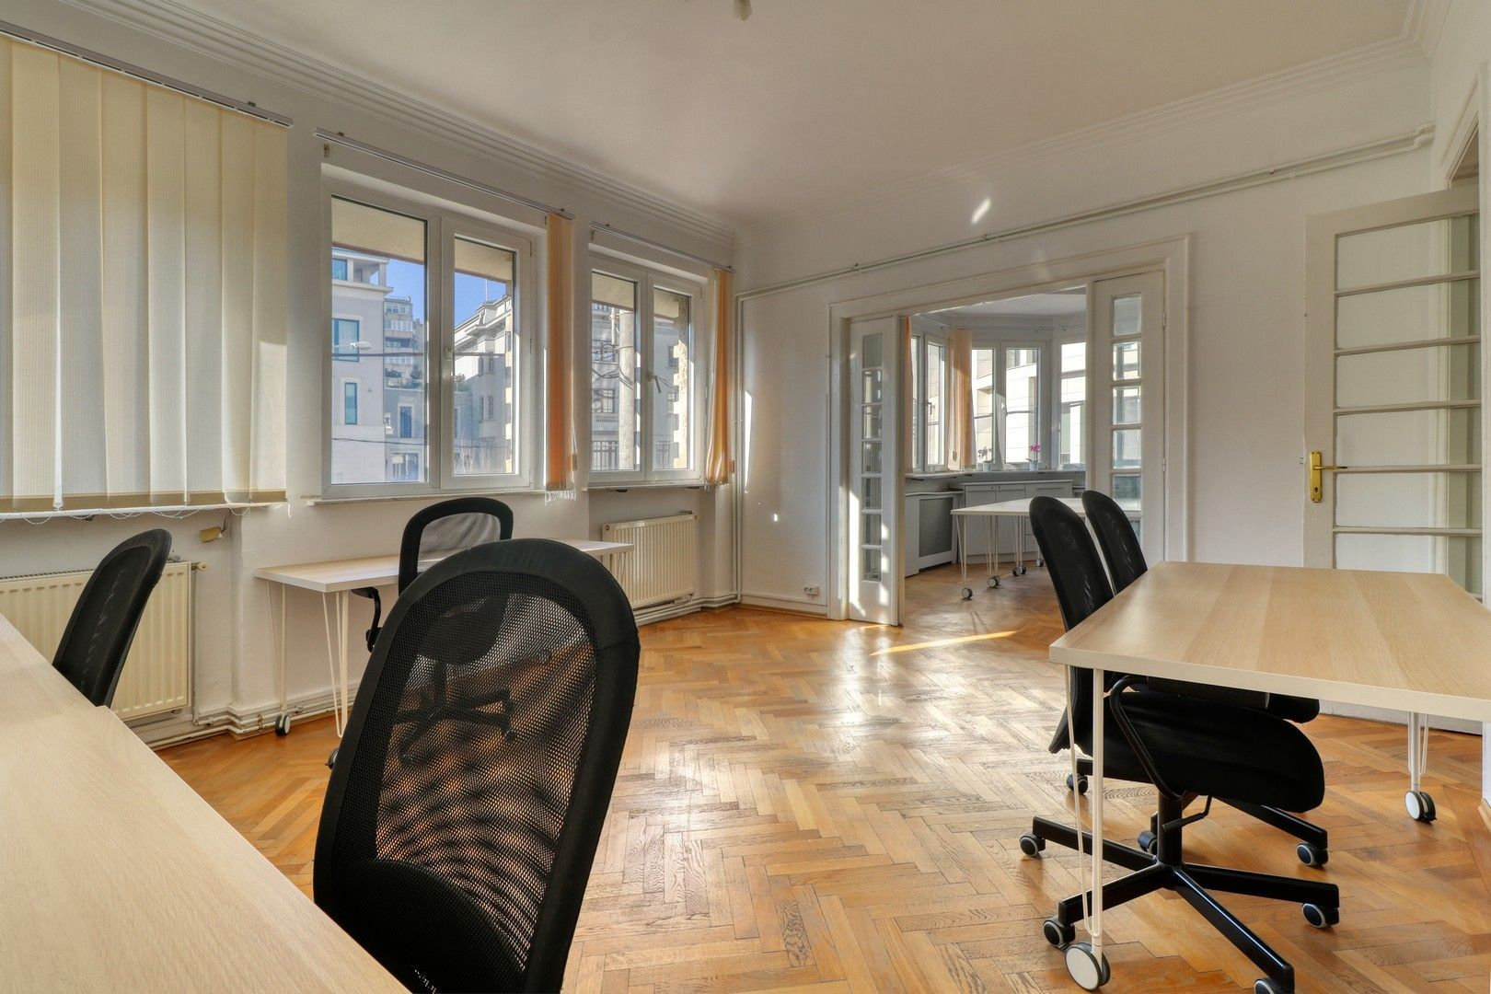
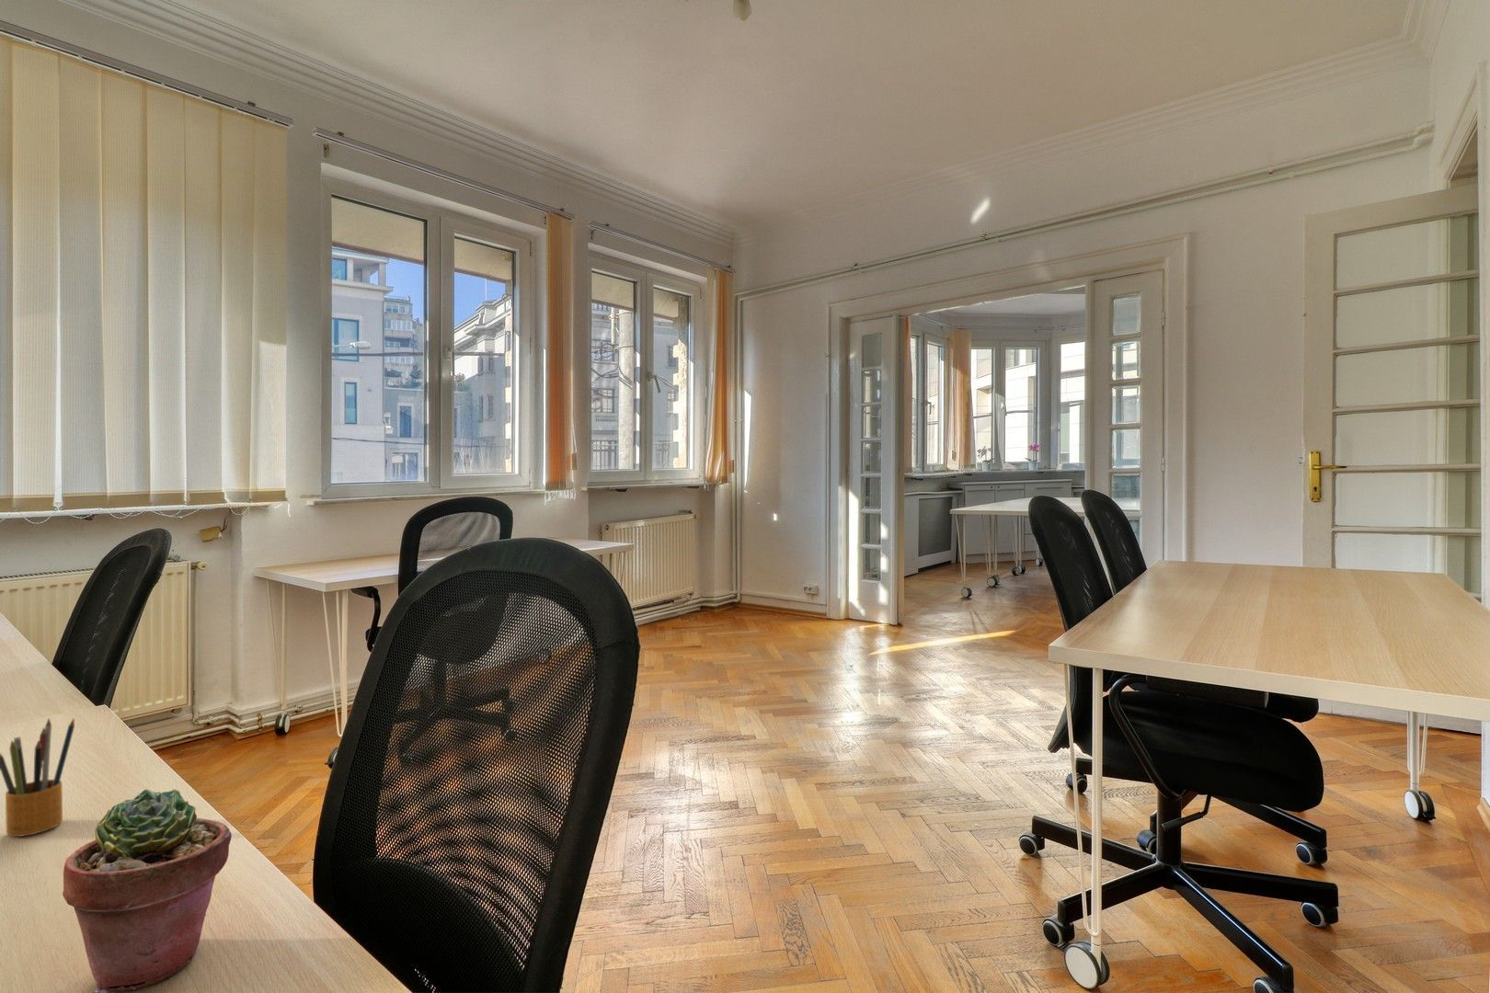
+ pencil box [0,718,75,838]
+ potted succulent [62,788,233,993]
